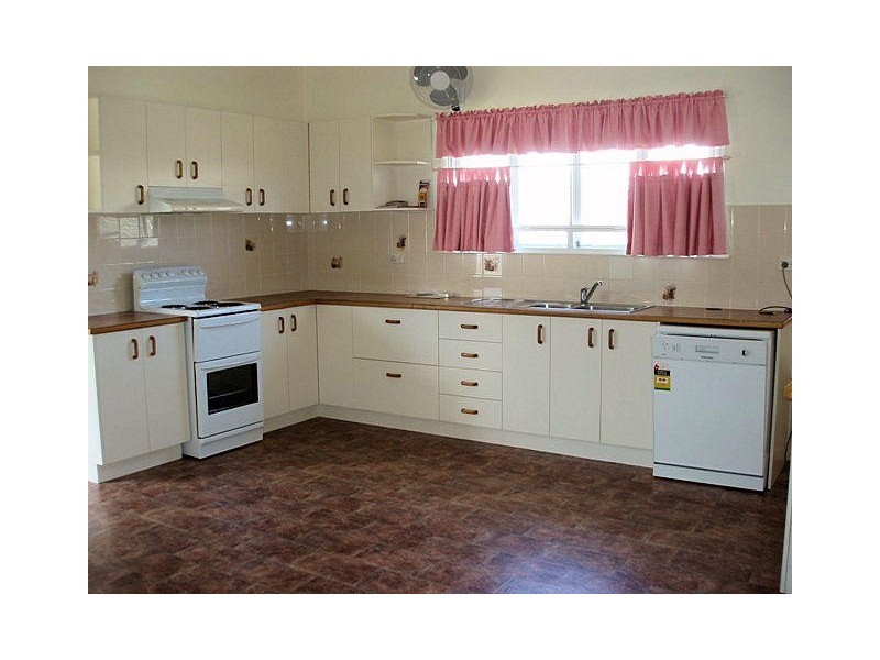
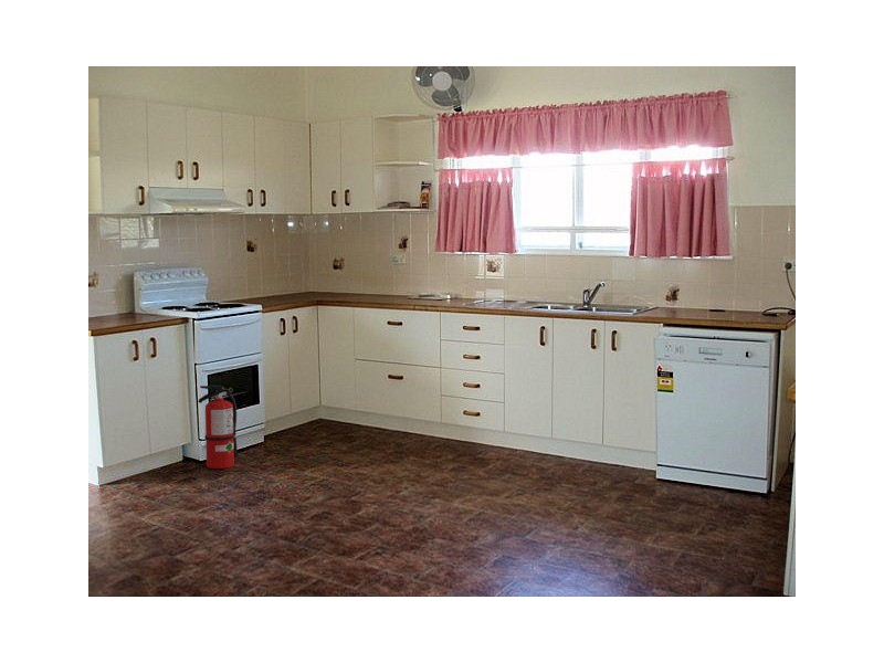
+ fire extinguisher [197,385,239,470]
